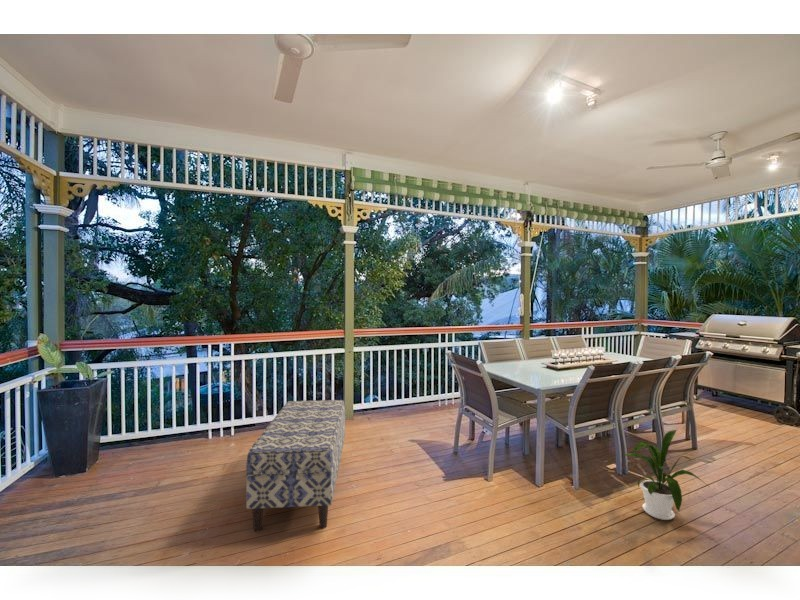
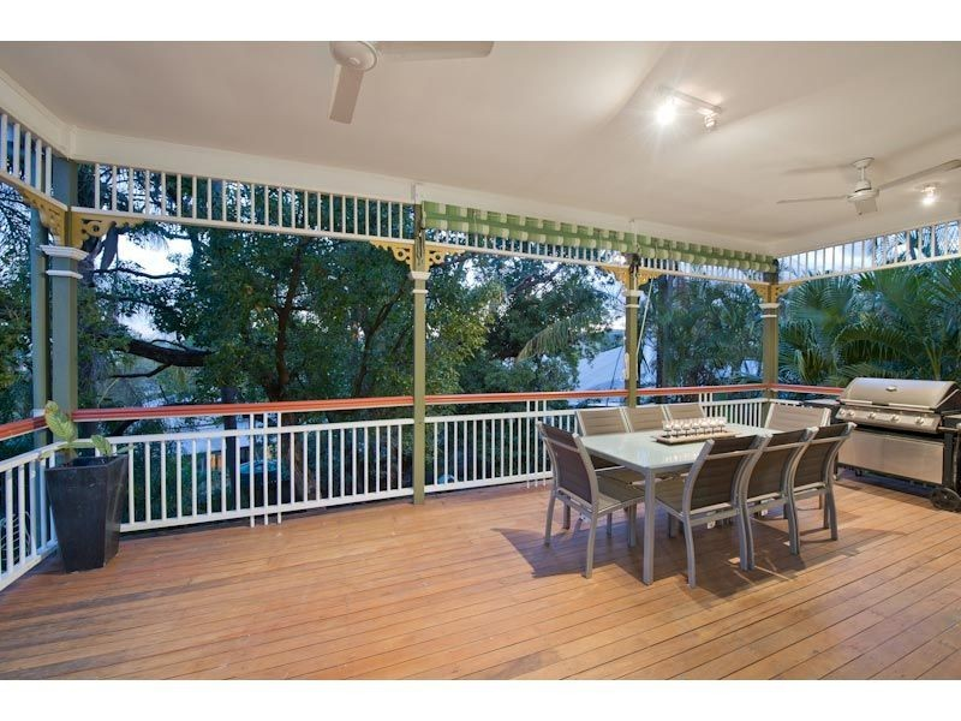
- bench [245,399,346,533]
- house plant [621,429,709,521]
